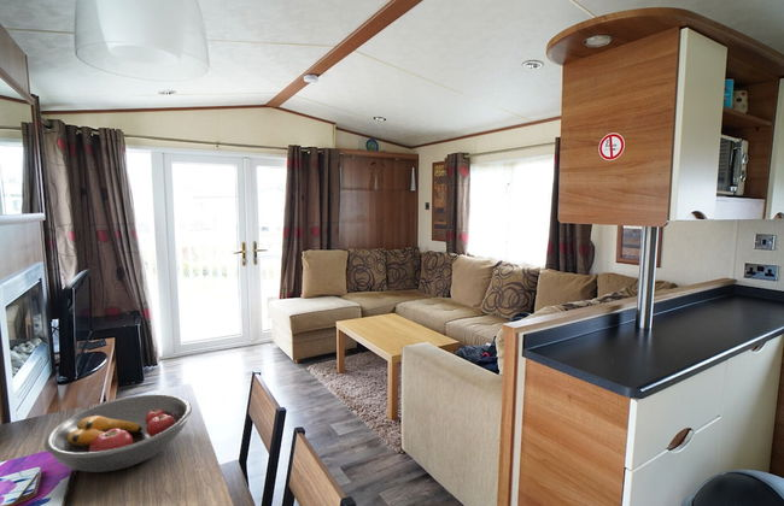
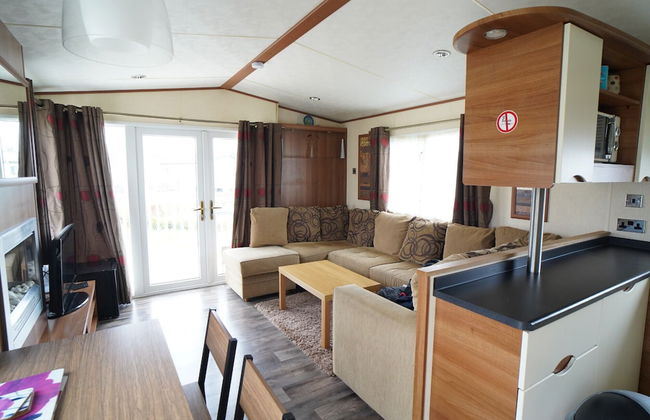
- fruit bowl [43,394,193,473]
